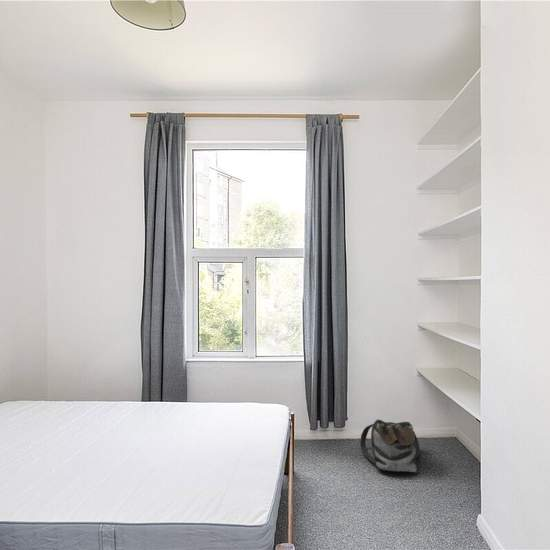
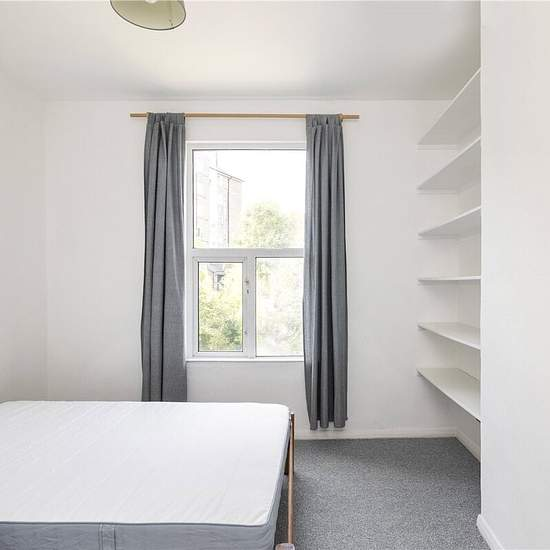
- backpack [359,419,421,473]
